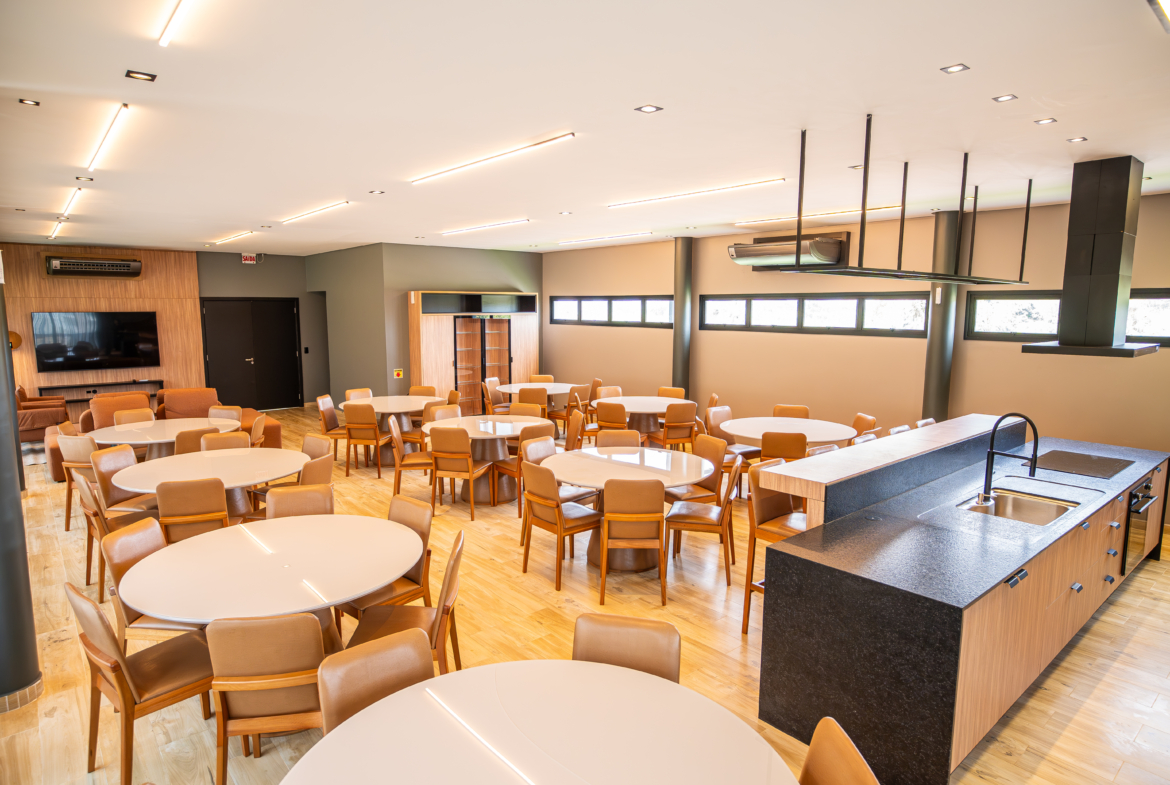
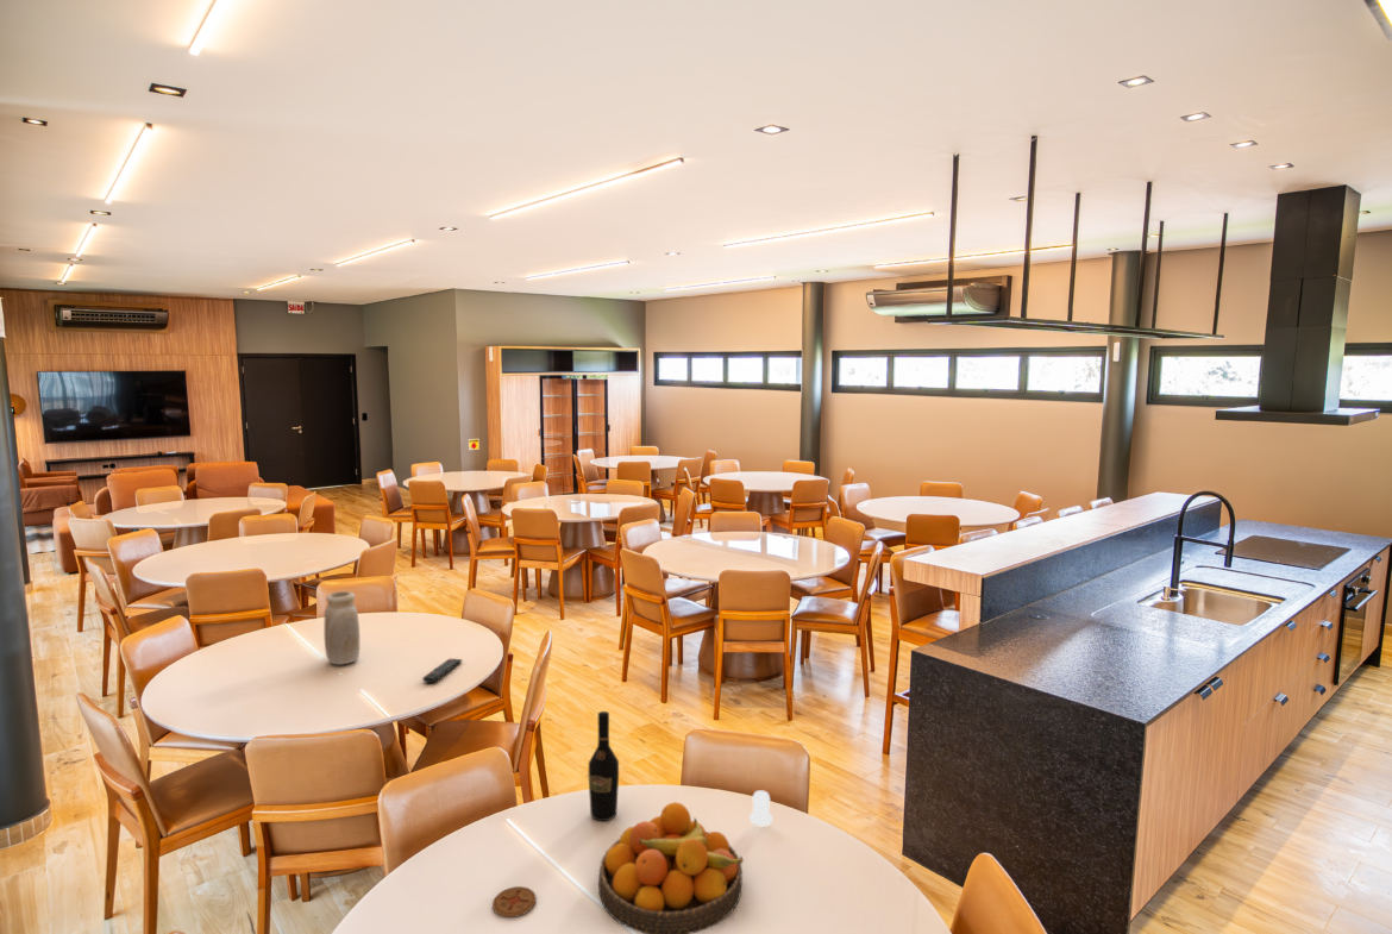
+ salt shaker [748,789,773,827]
+ remote control [421,658,463,684]
+ fruit bowl [597,801,745,934]
+ wine bottle [588,710,620,822]
+ vase [324,590,360,665]
+ coaster [491,885,538,919]
